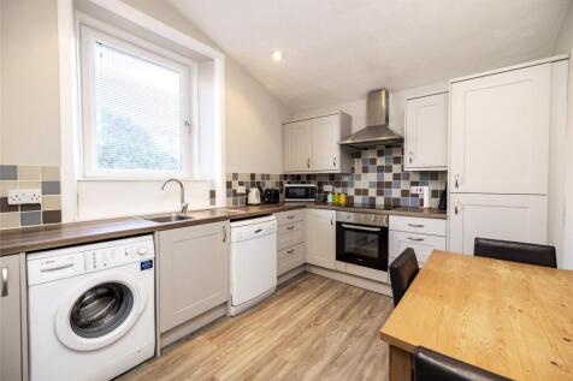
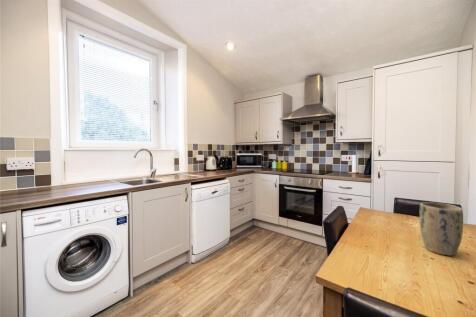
+ plant pot [419,201,464,257]
